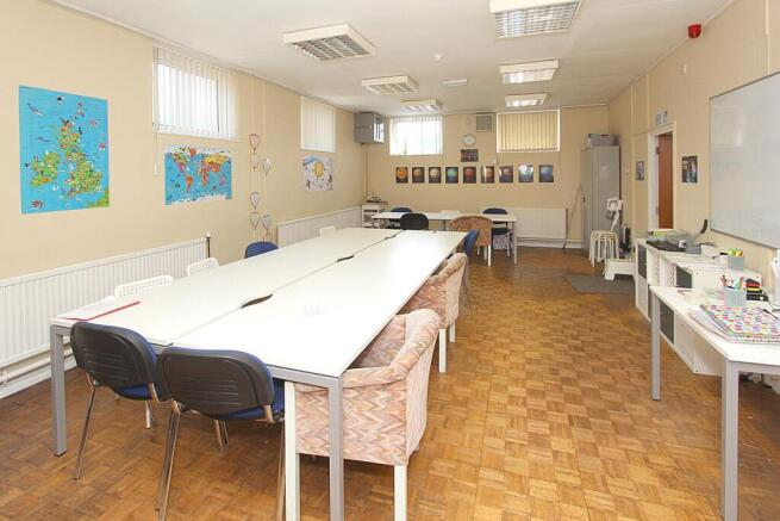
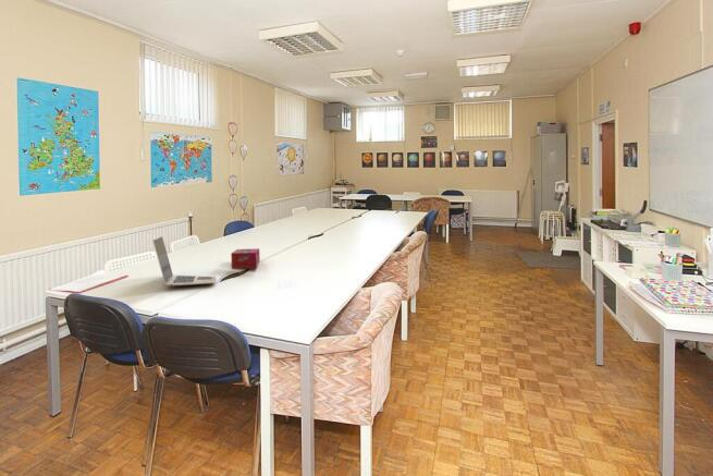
+ tissue box [230,247,261,270]
+ laptop [151,235,217,288]
